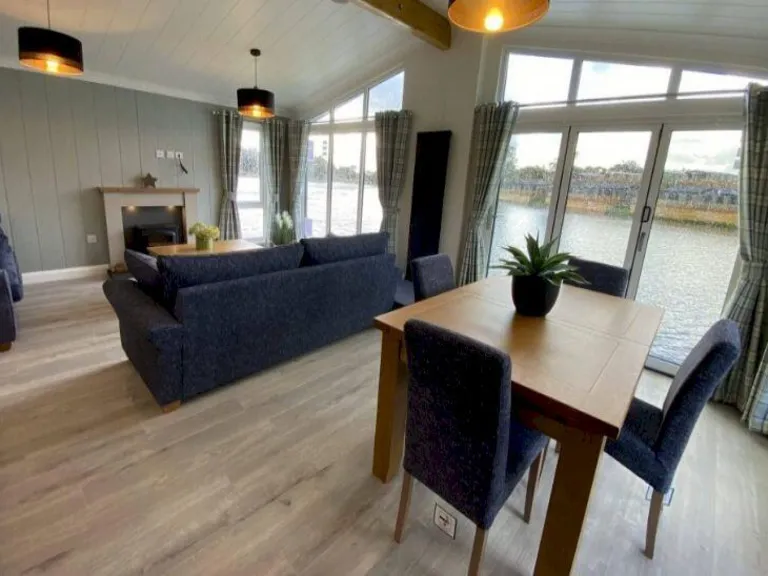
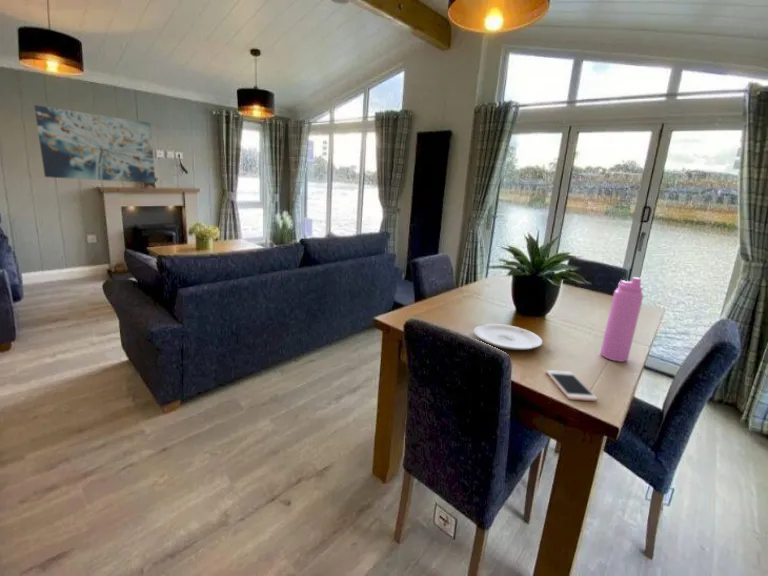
+ water bottle [599,276,644,363]
+ wall art [33,104,156,184]
+ cell phone [545,369,598,402]
+ plate [473,323,543,351]
